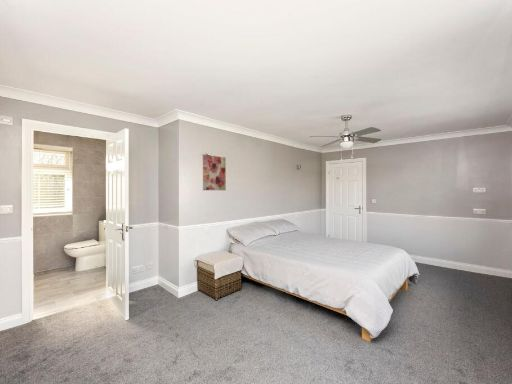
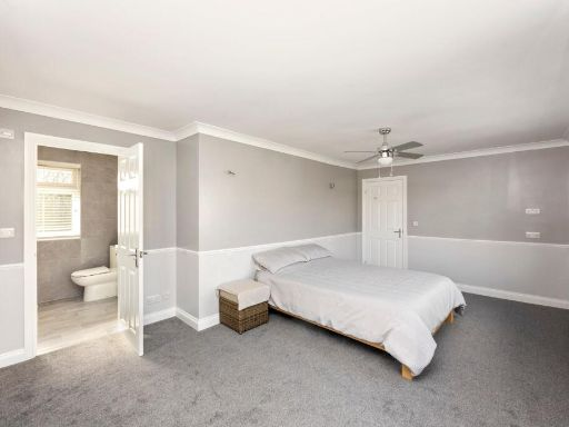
- wall art [202,154,227,191]
